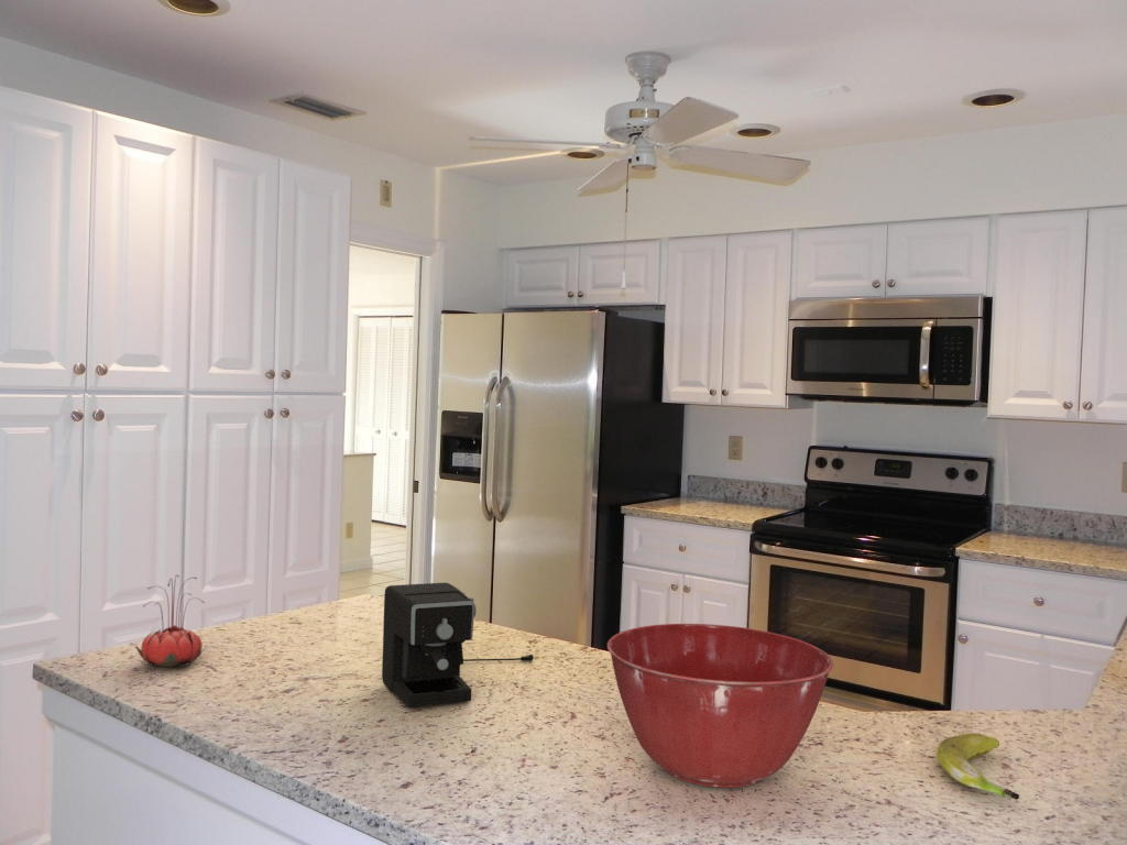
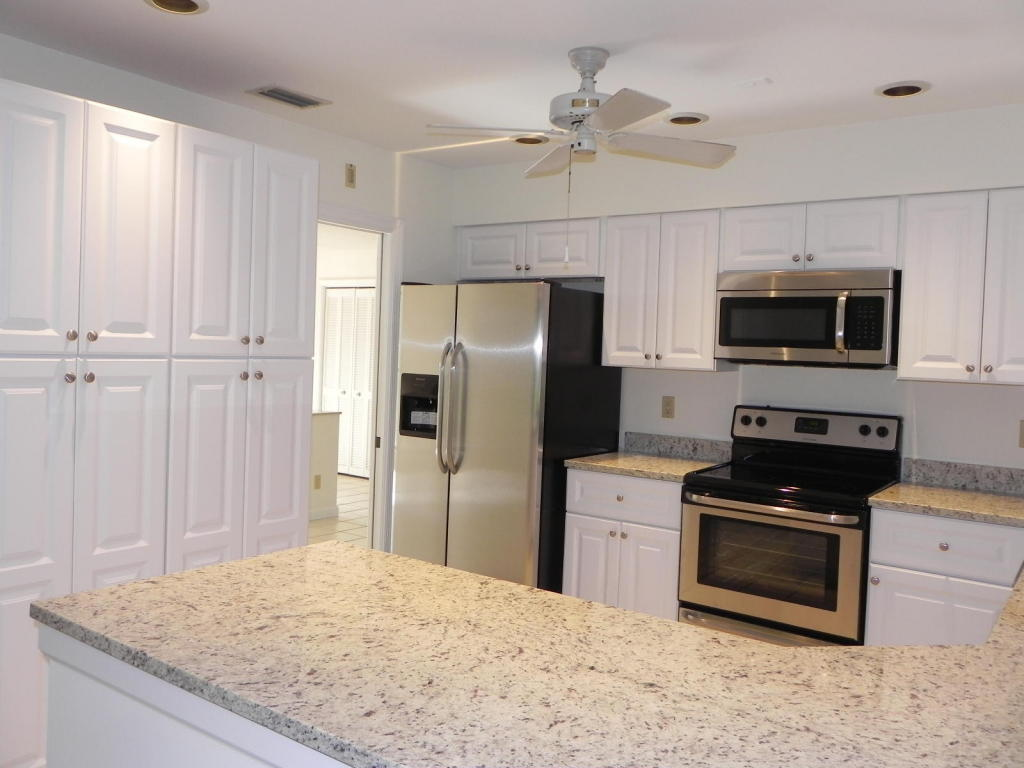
- banana [934,732,1020,801]
- flower [134,573,208,668]
- coffee maker [381,581,535,709]
- mixing bowl [606,623,834,789]
